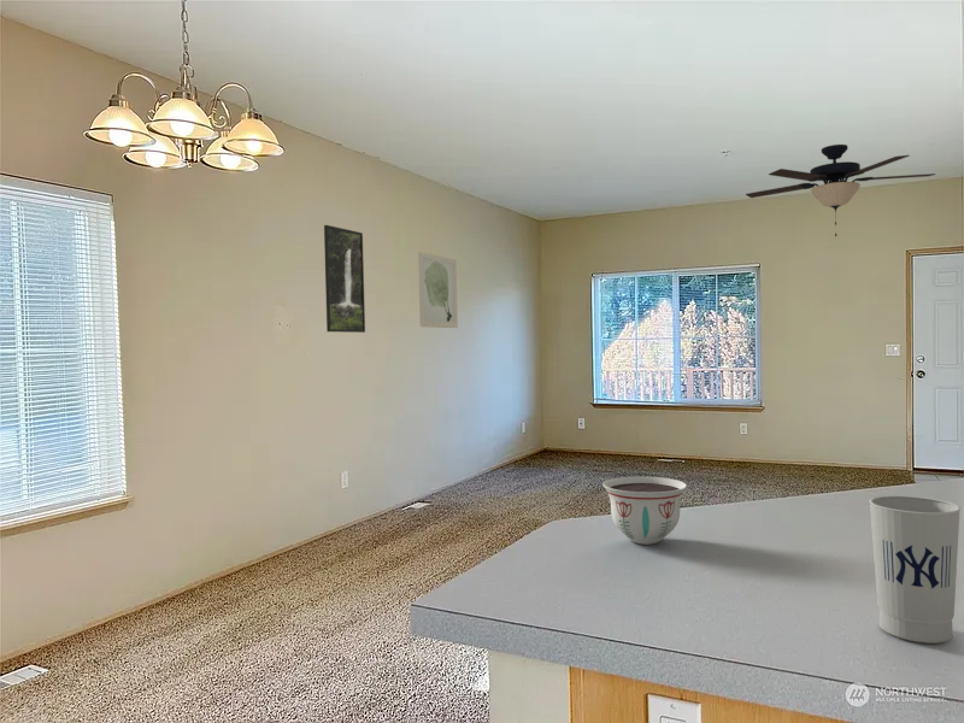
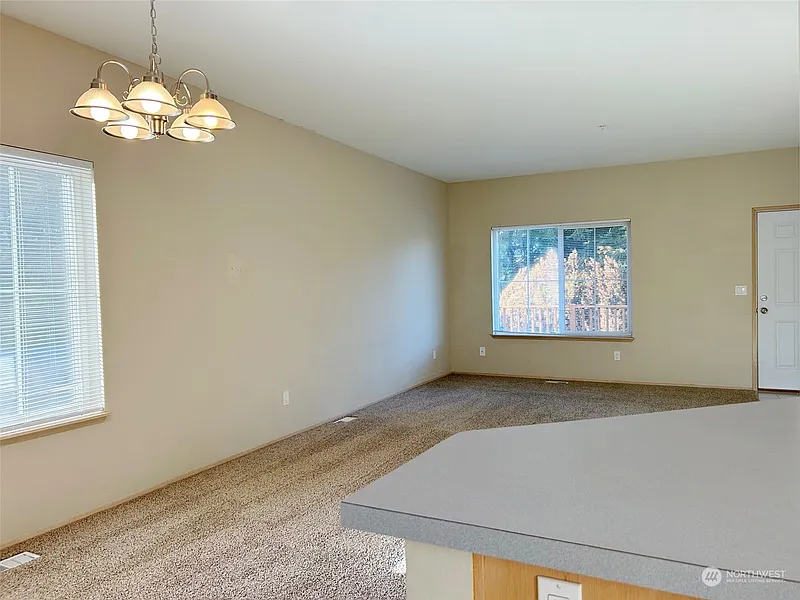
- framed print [323,224,366,334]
- bowl [601,476,688,546]
- cup [868,495,962,645]
- wall art [417,251,459,329]
- ceiling fan [745,143,936,237]
